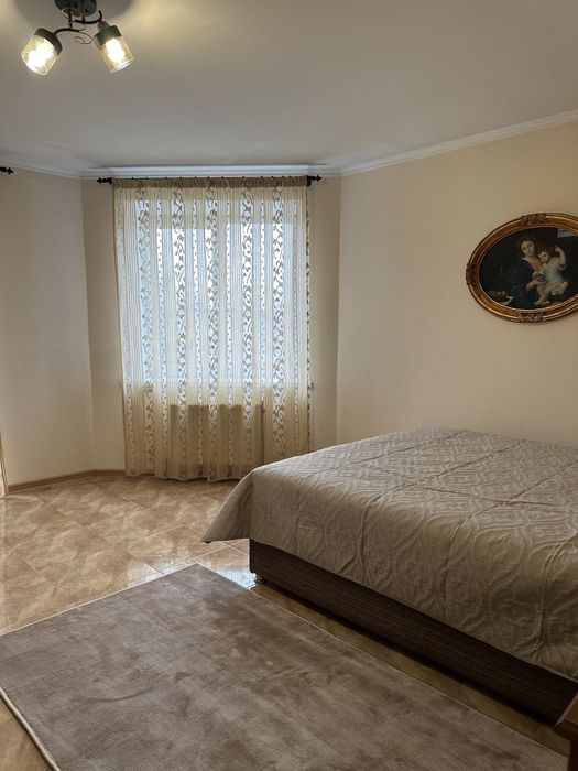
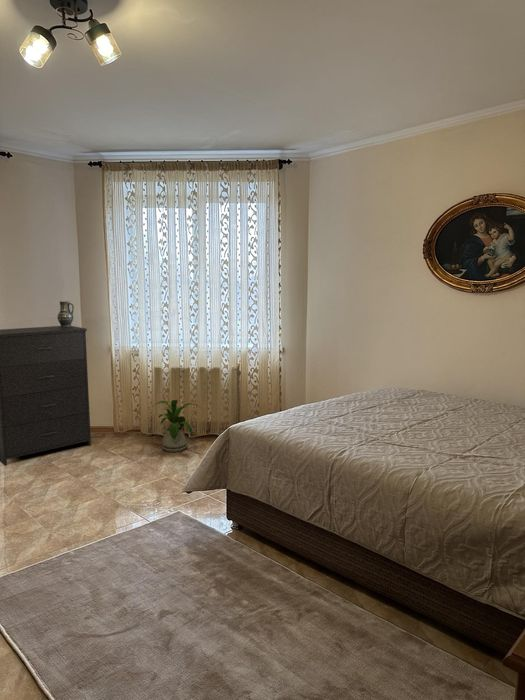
+ dresser [0,325,92,467]
+ vase [56,300,75,327]
+ house plant [151,398,200,453]
